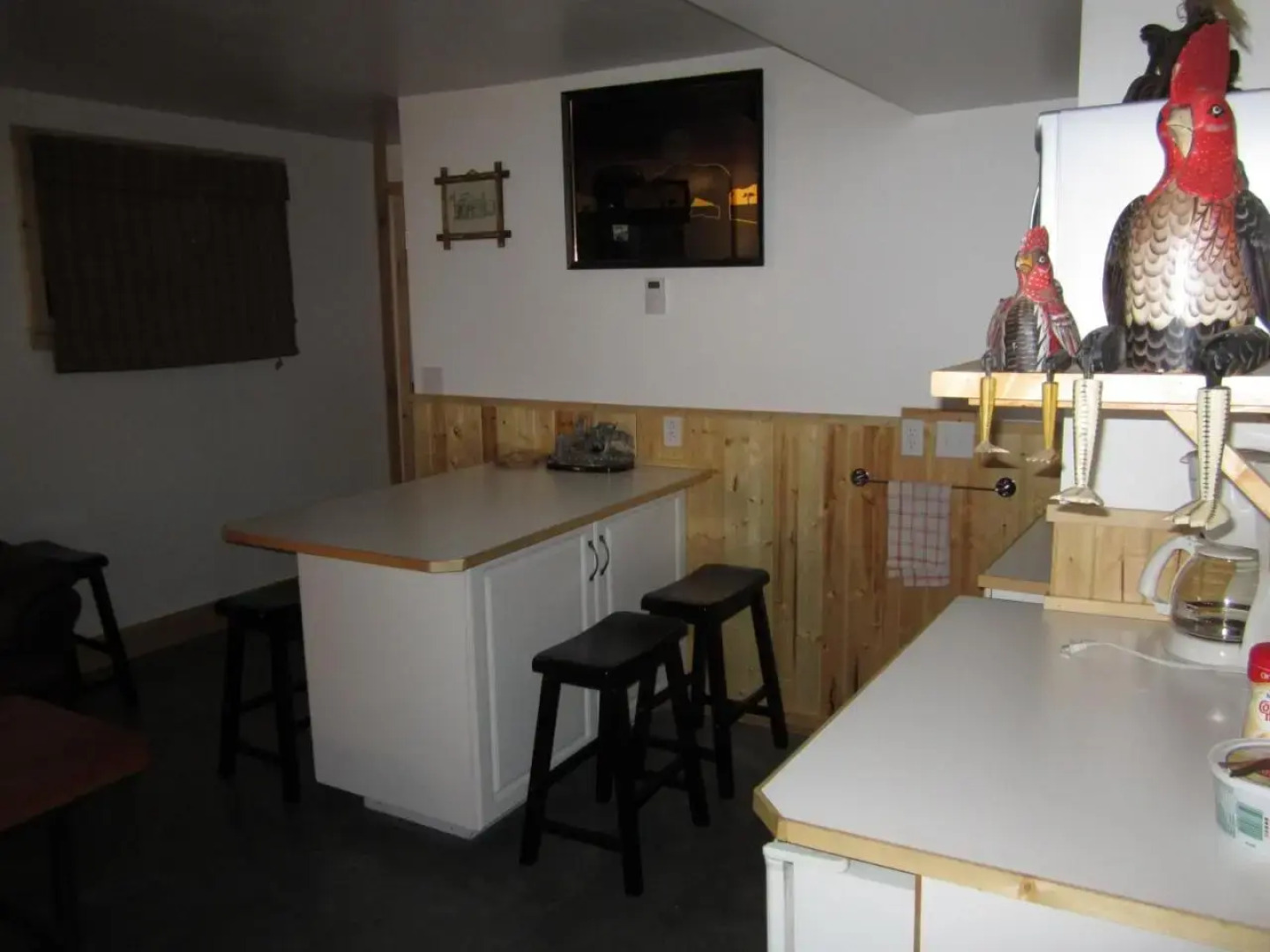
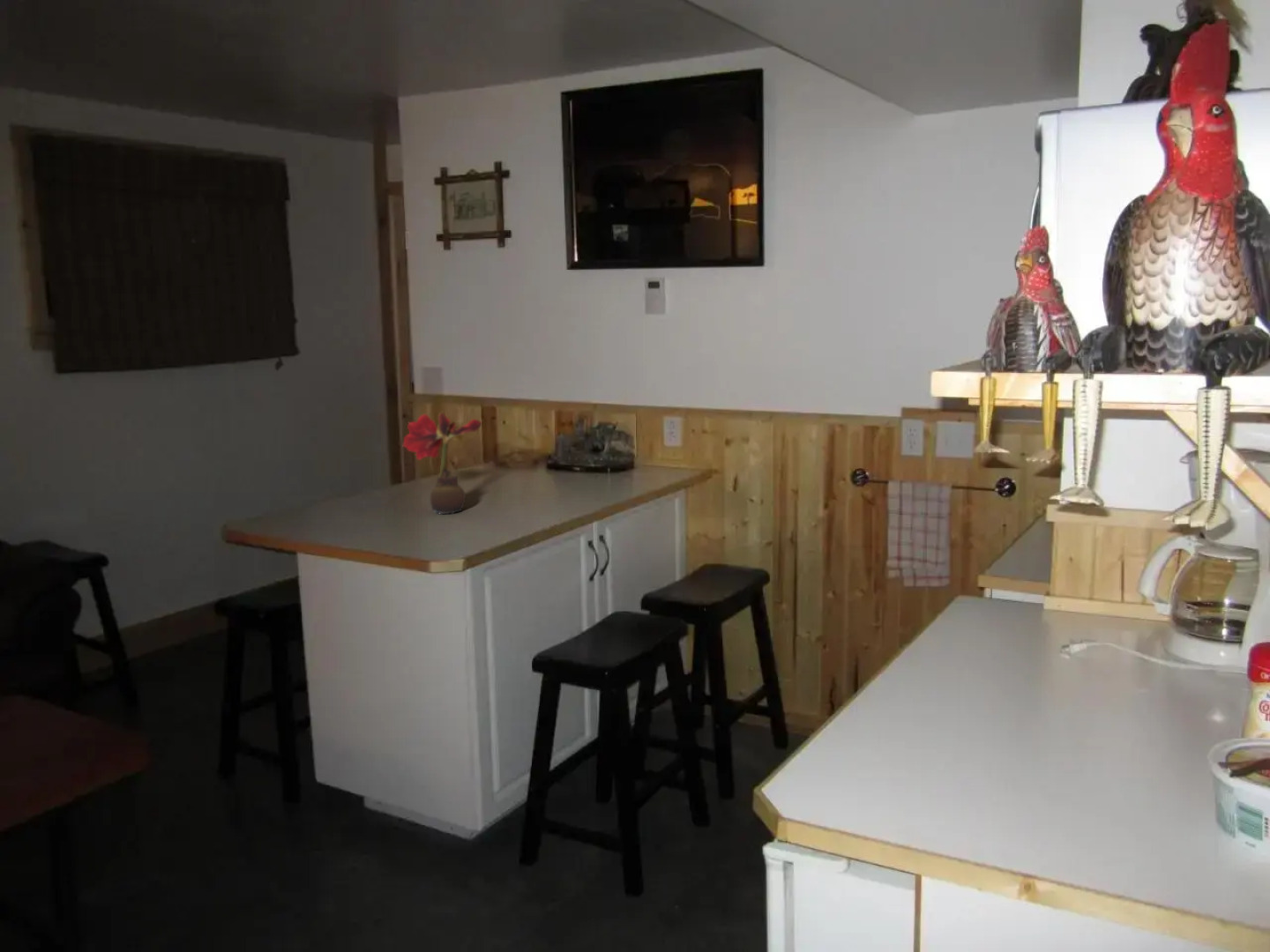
+ flower [402,411,483,515]
